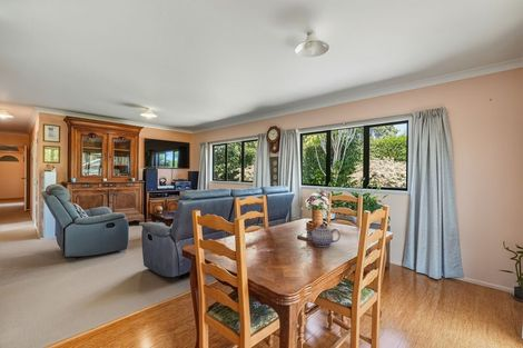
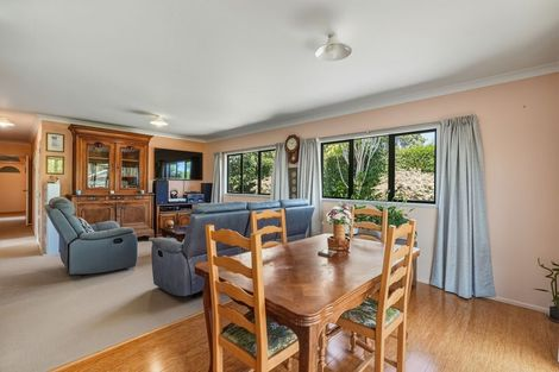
- teapot [304,223,342,248]
